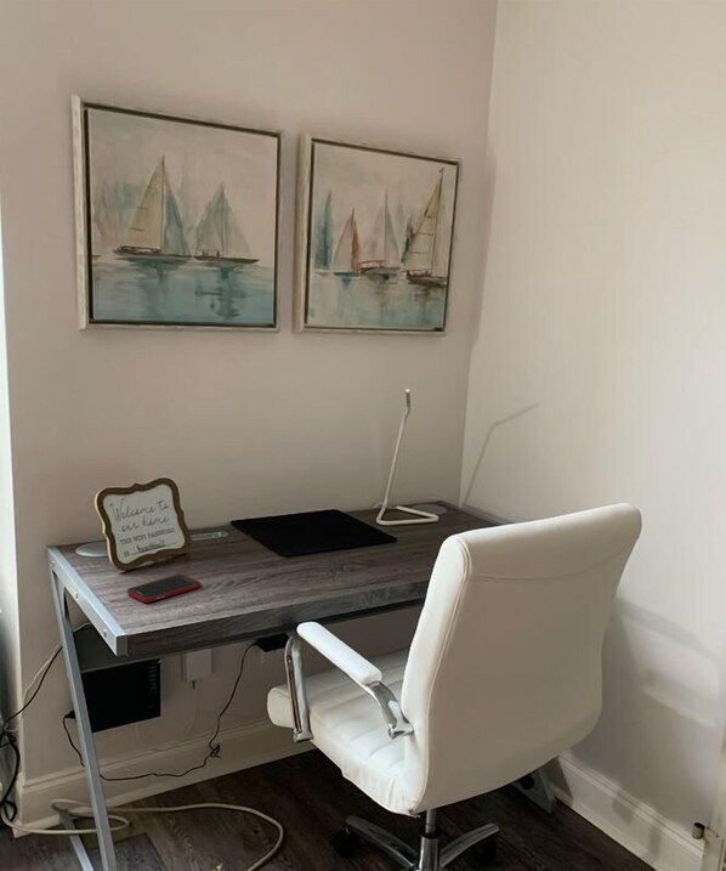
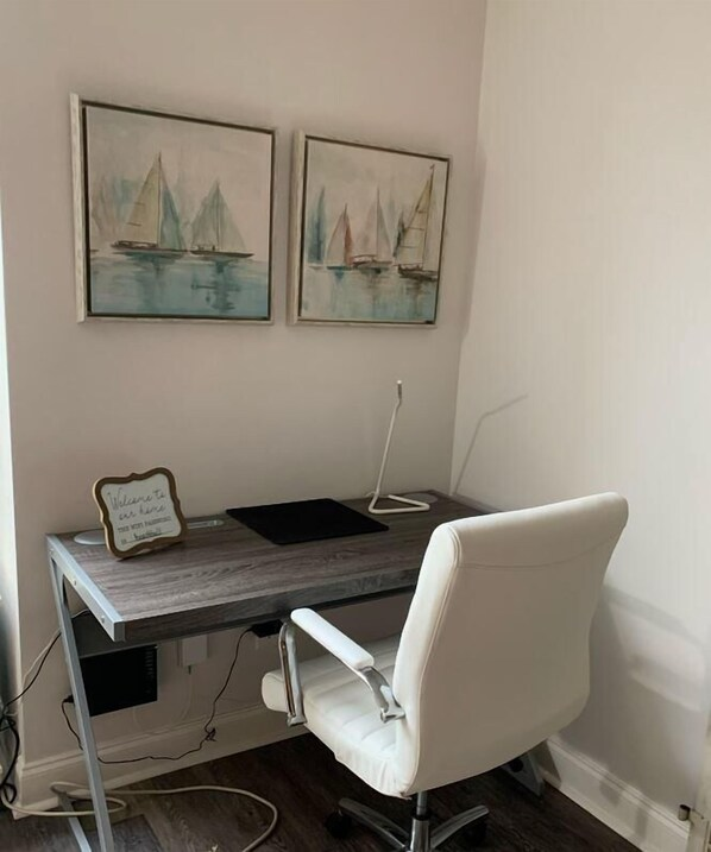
- cell phone [126,573,202,604]
